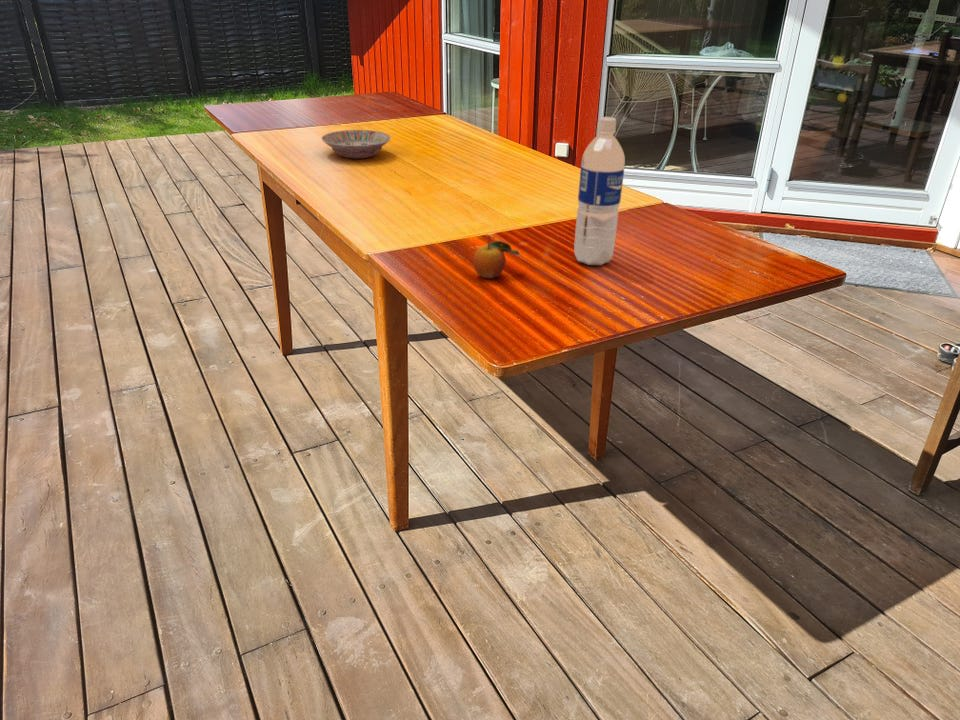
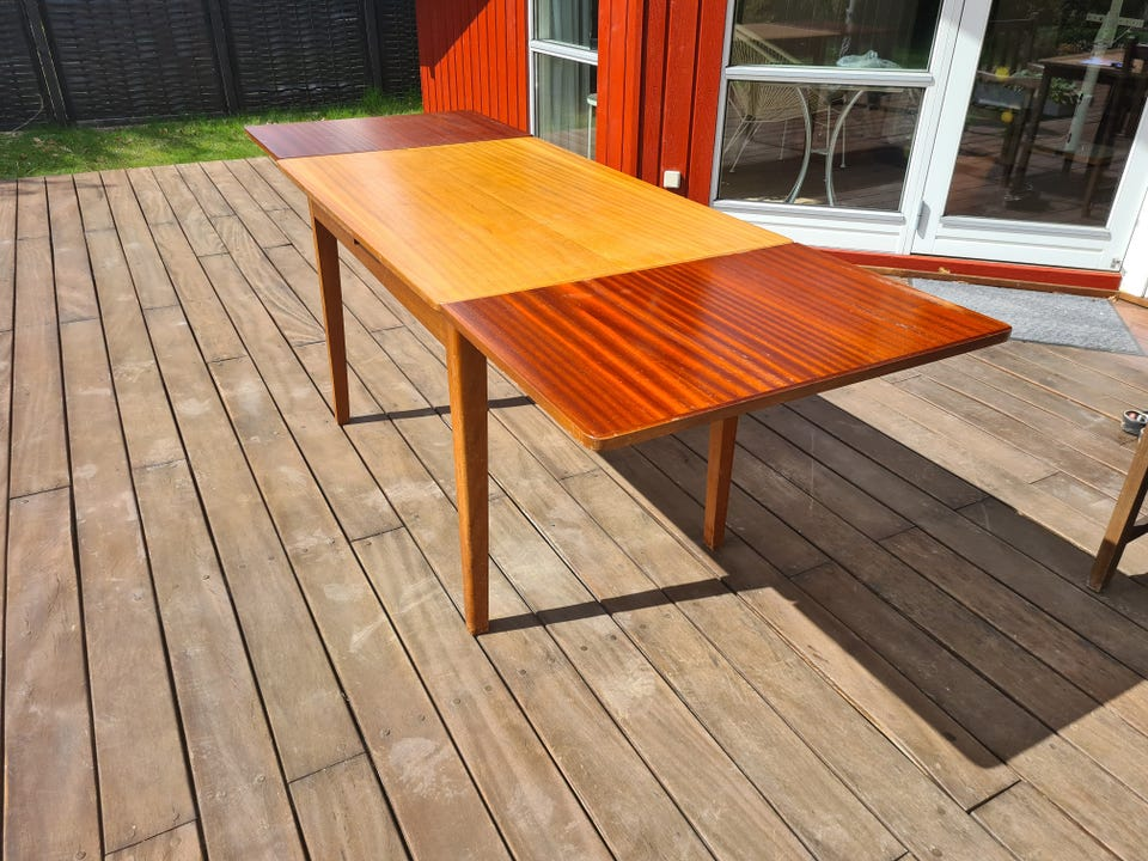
- fruit [472,235,521,279]
- water bottle [573,116,626,266]
- bowl [321,129,392,160]
